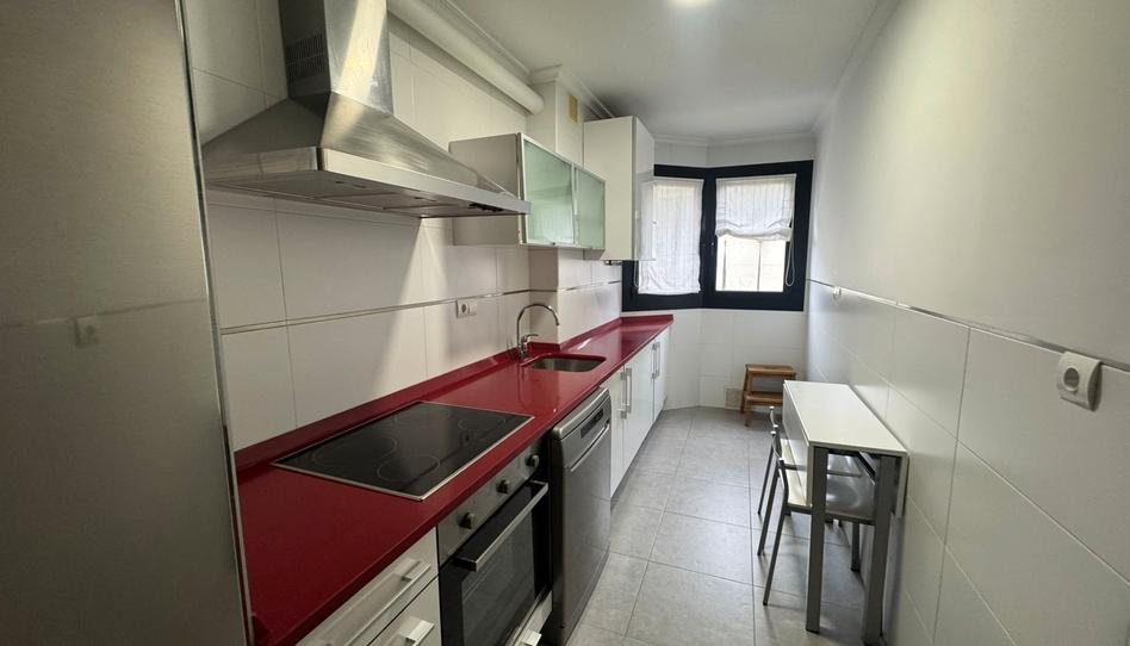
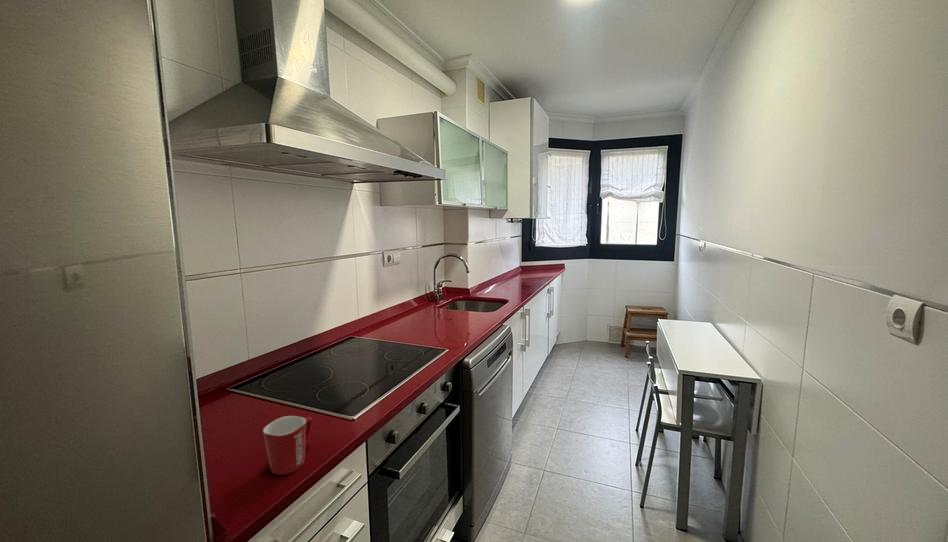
+ mug [262,415,313,476]
